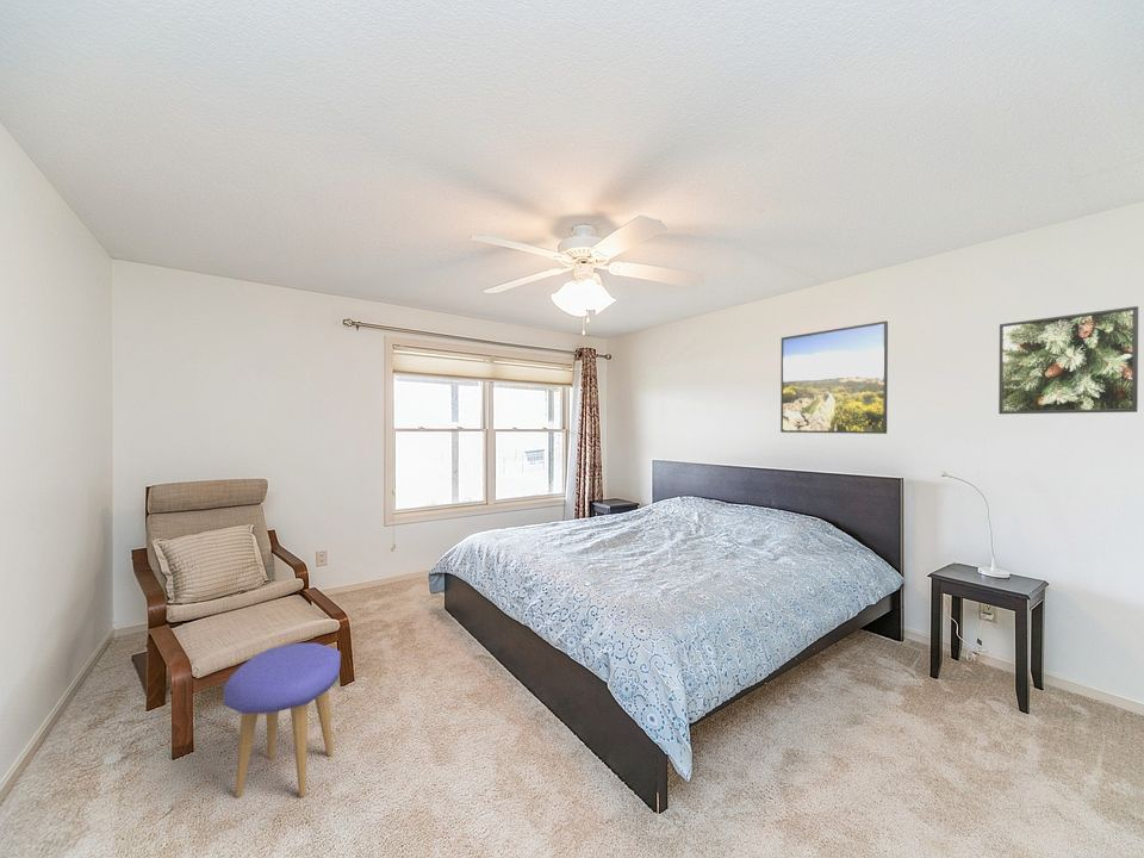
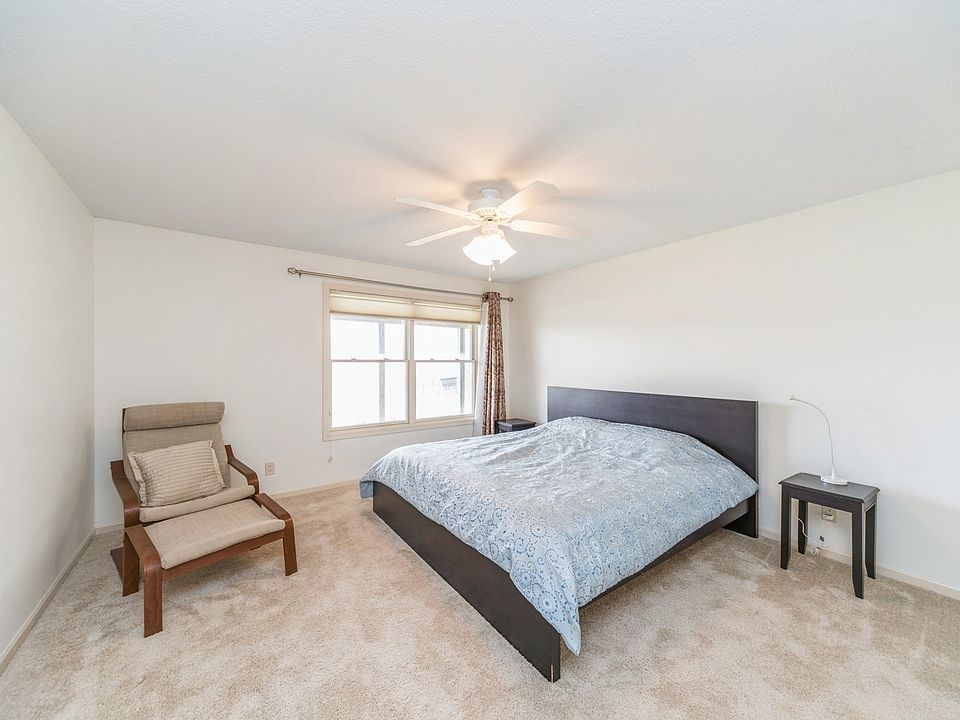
- stool [223,642,342,798]
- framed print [997,305,1139,415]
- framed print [779,321,889,435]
